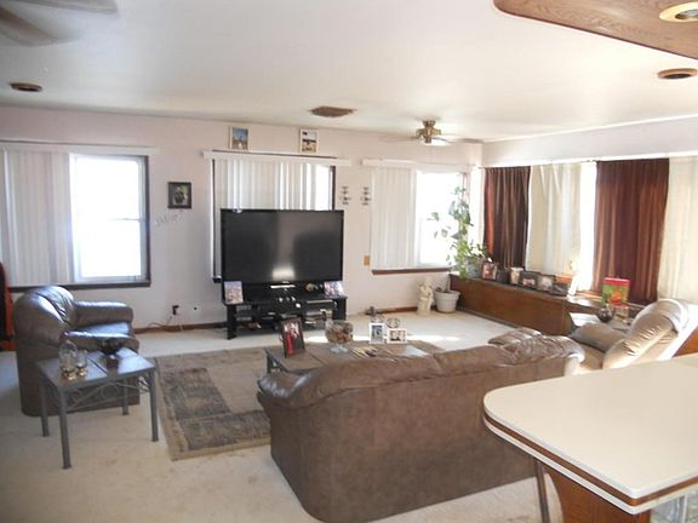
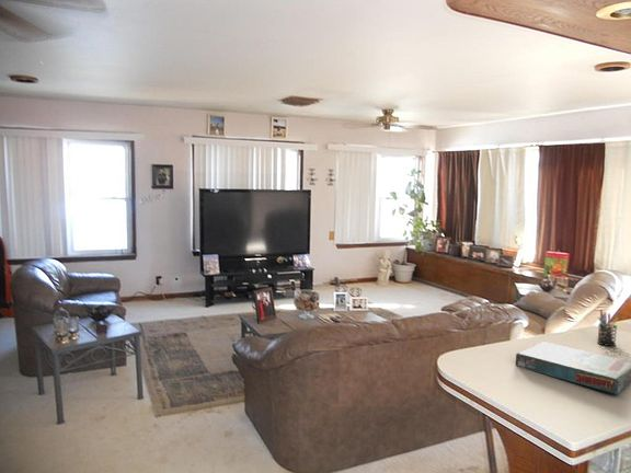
+ board game [515,341,631,395]
+ pen holder [596,309,619,347]
